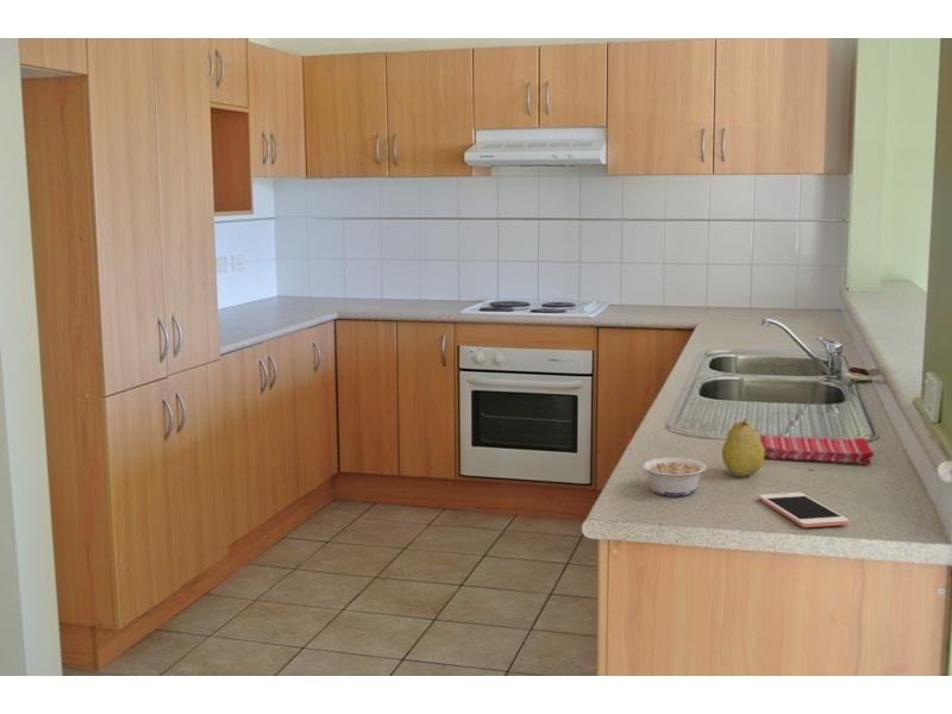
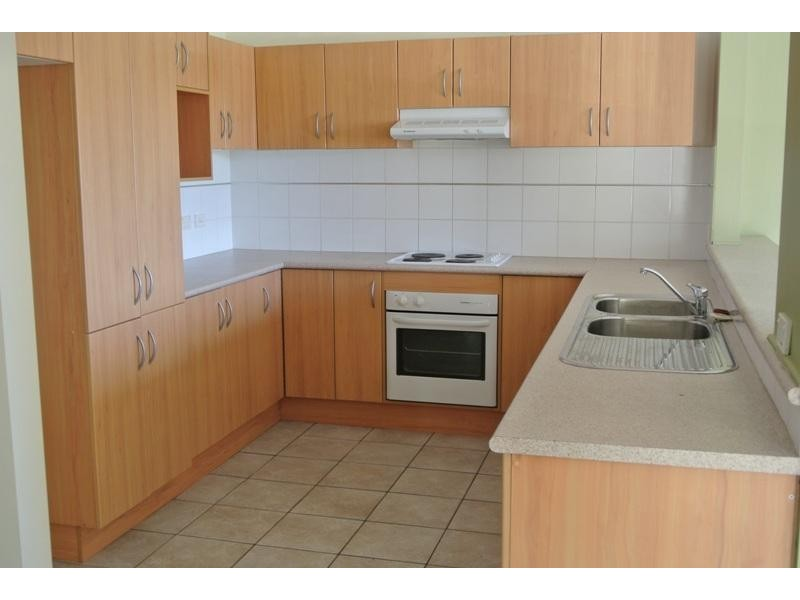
- legume [639,456,707,497]
- fruit [721,418,765,477]
- cell phone [757,491,850,528]
- dish towel [759,433,876,465]
